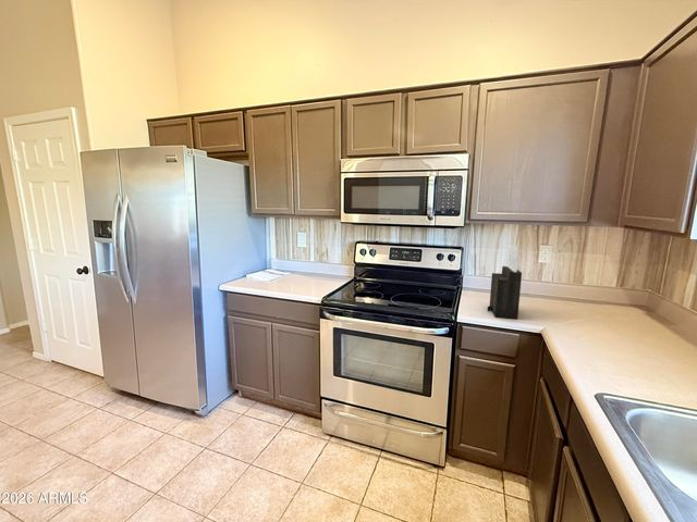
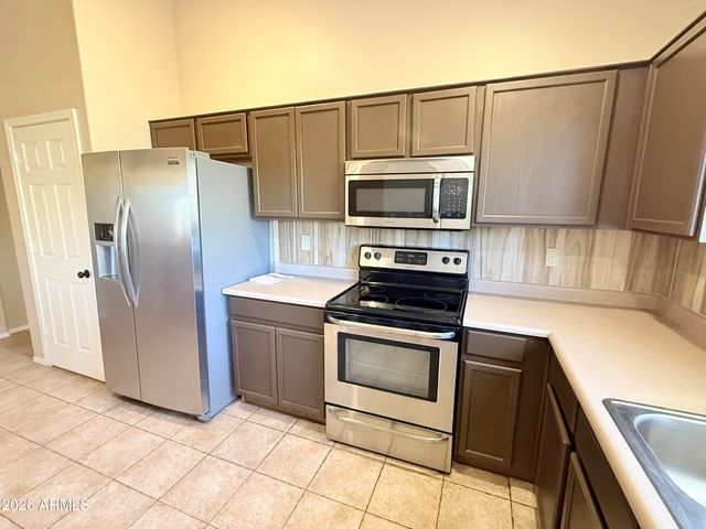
- knife block [487,244,523,320]
